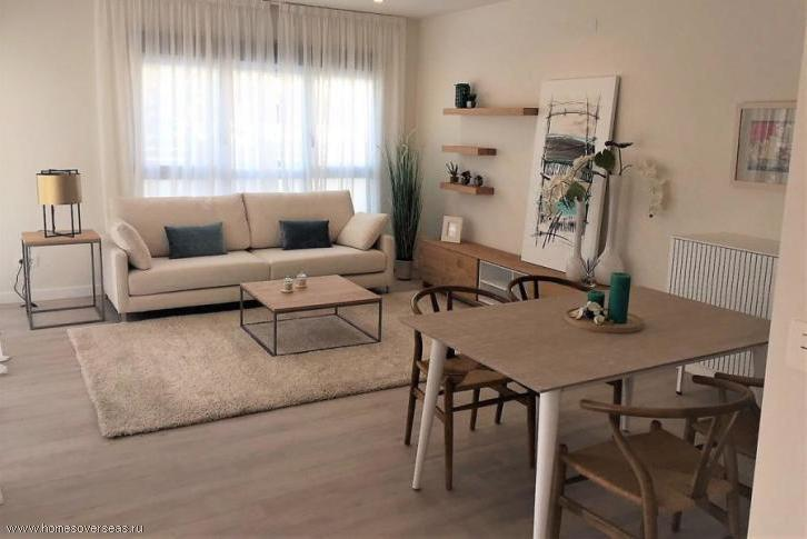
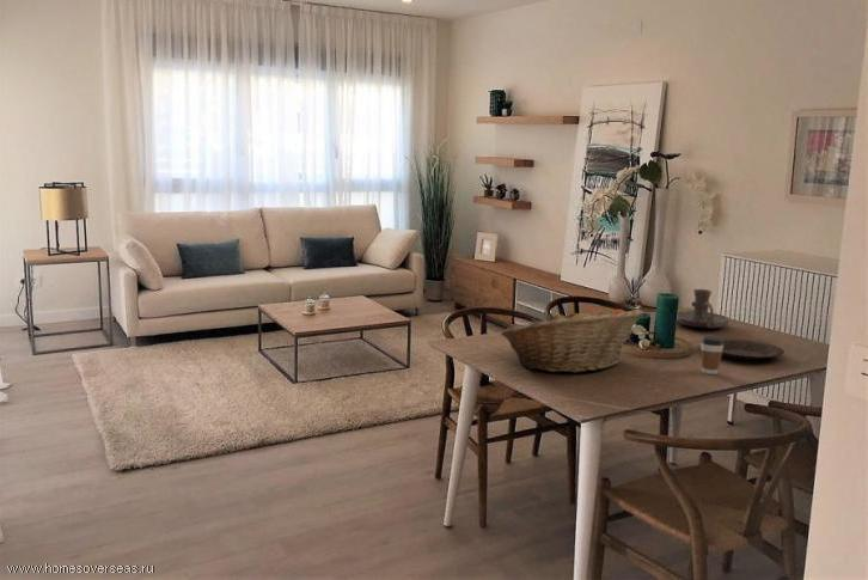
+ coffee cup [699,336,725,376]
+ fruit basket [500,307,644,374]
+ plate [720,337,786,361]
+ candle holder [676,288,731,329]
